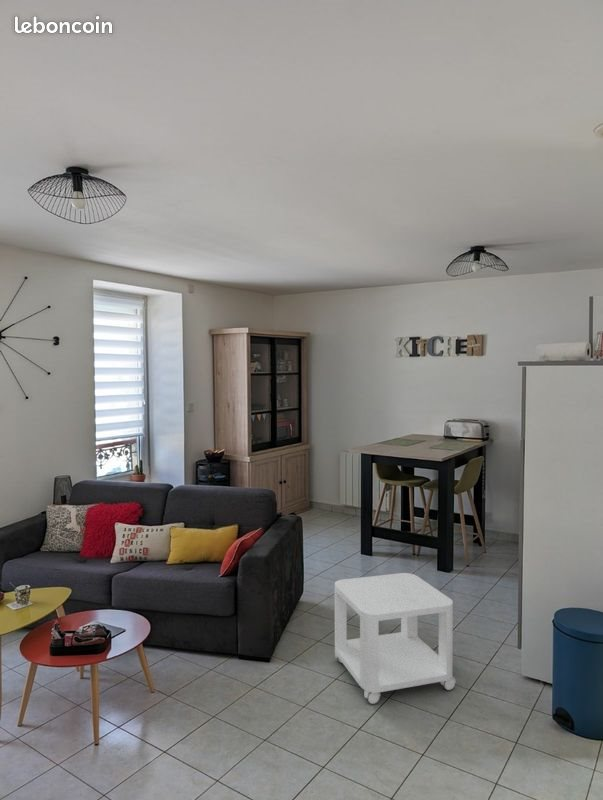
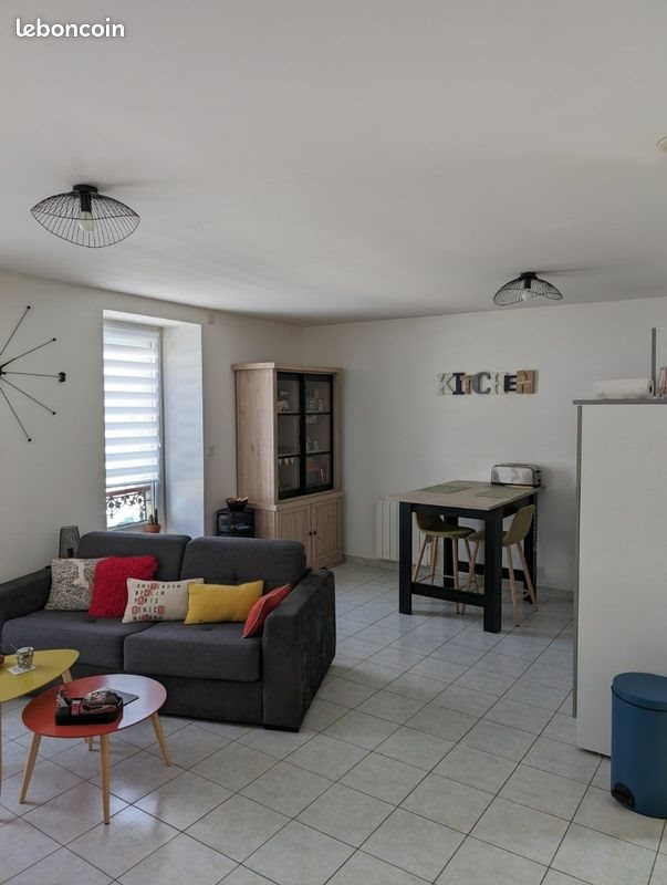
- side table [334,572,457,705]
